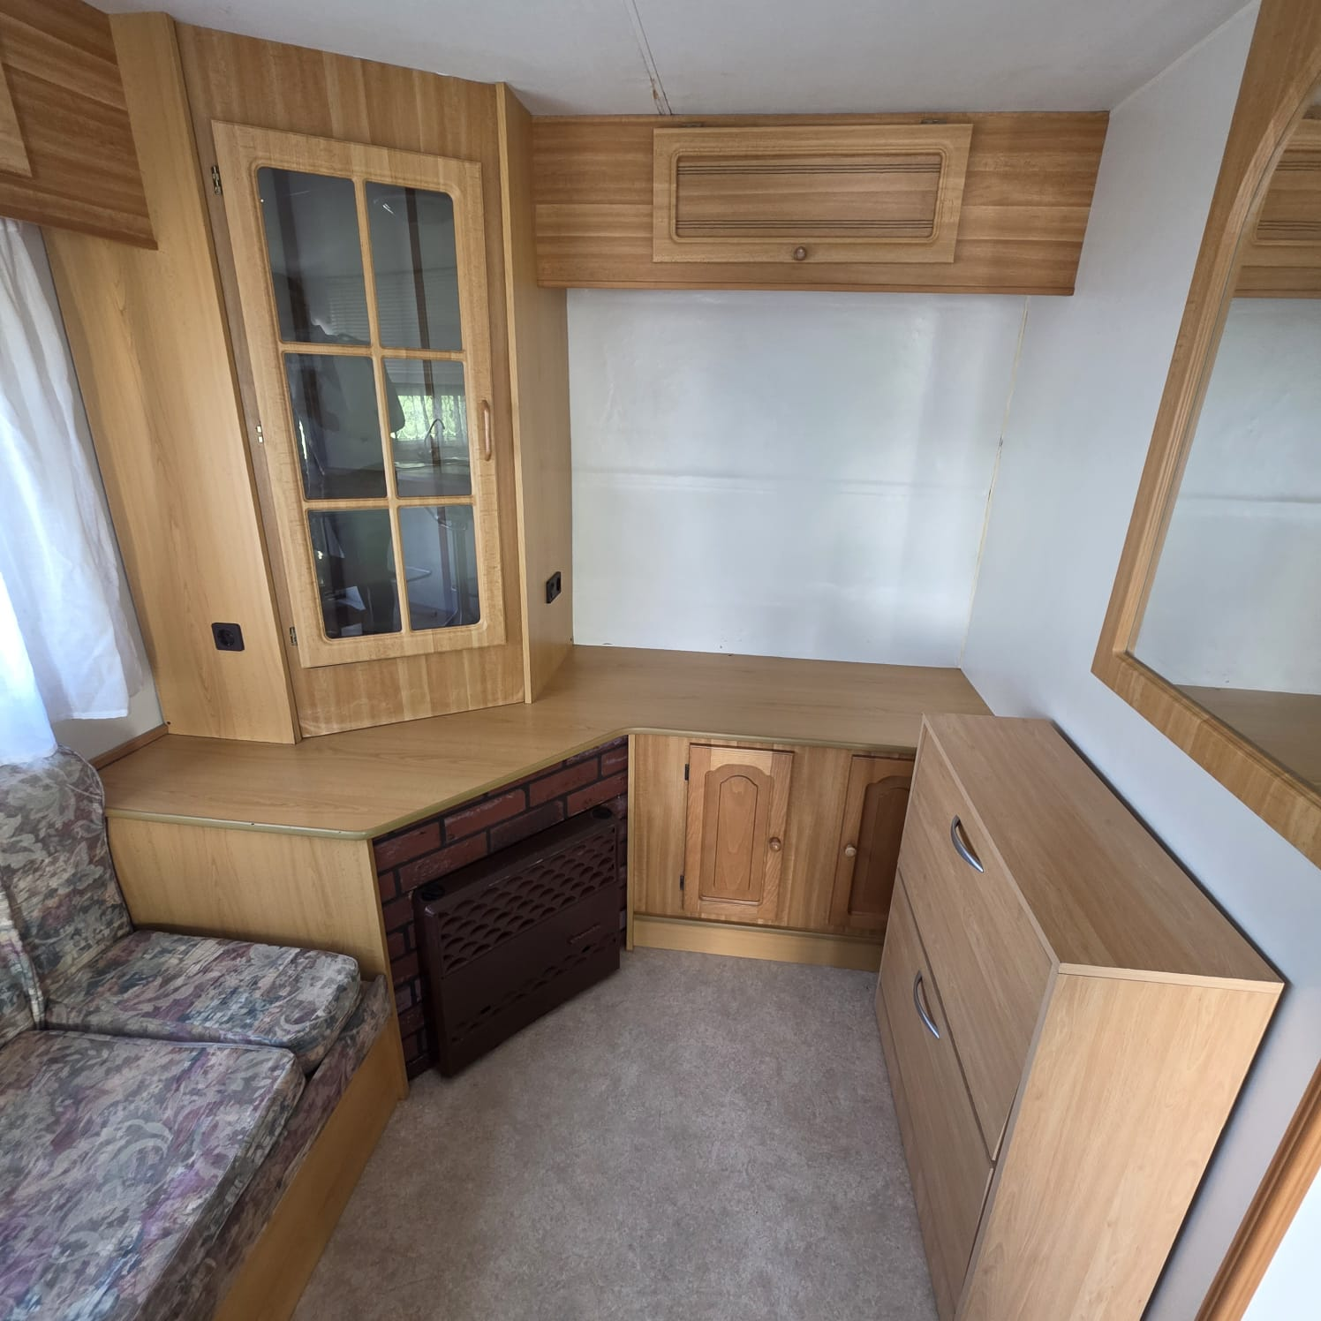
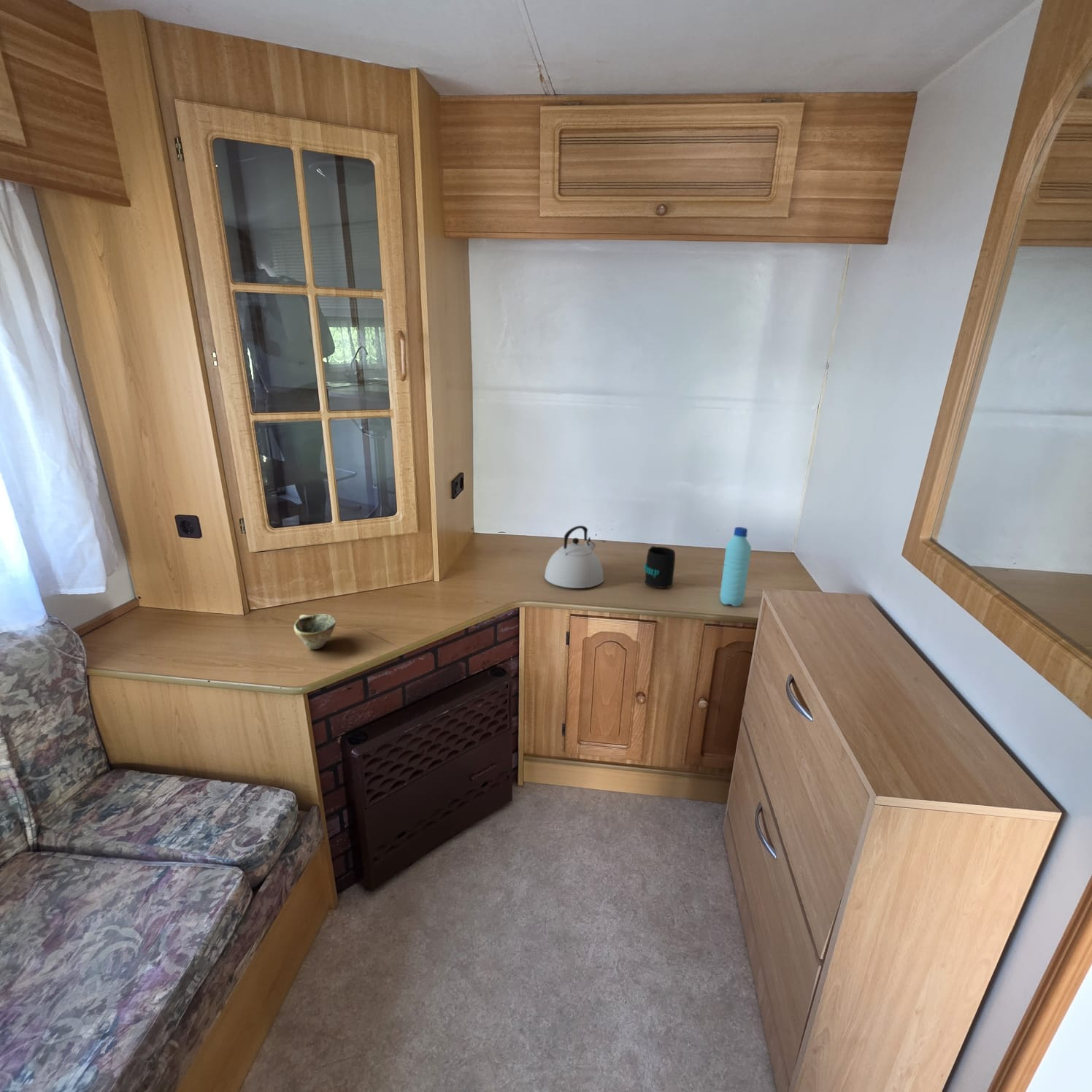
+ ceramic bowl [293,613,337,650]
+ water bottle [719,526,752,607]
+ mug [643,545,676,589]
+ kettle [544,525,604,589]
